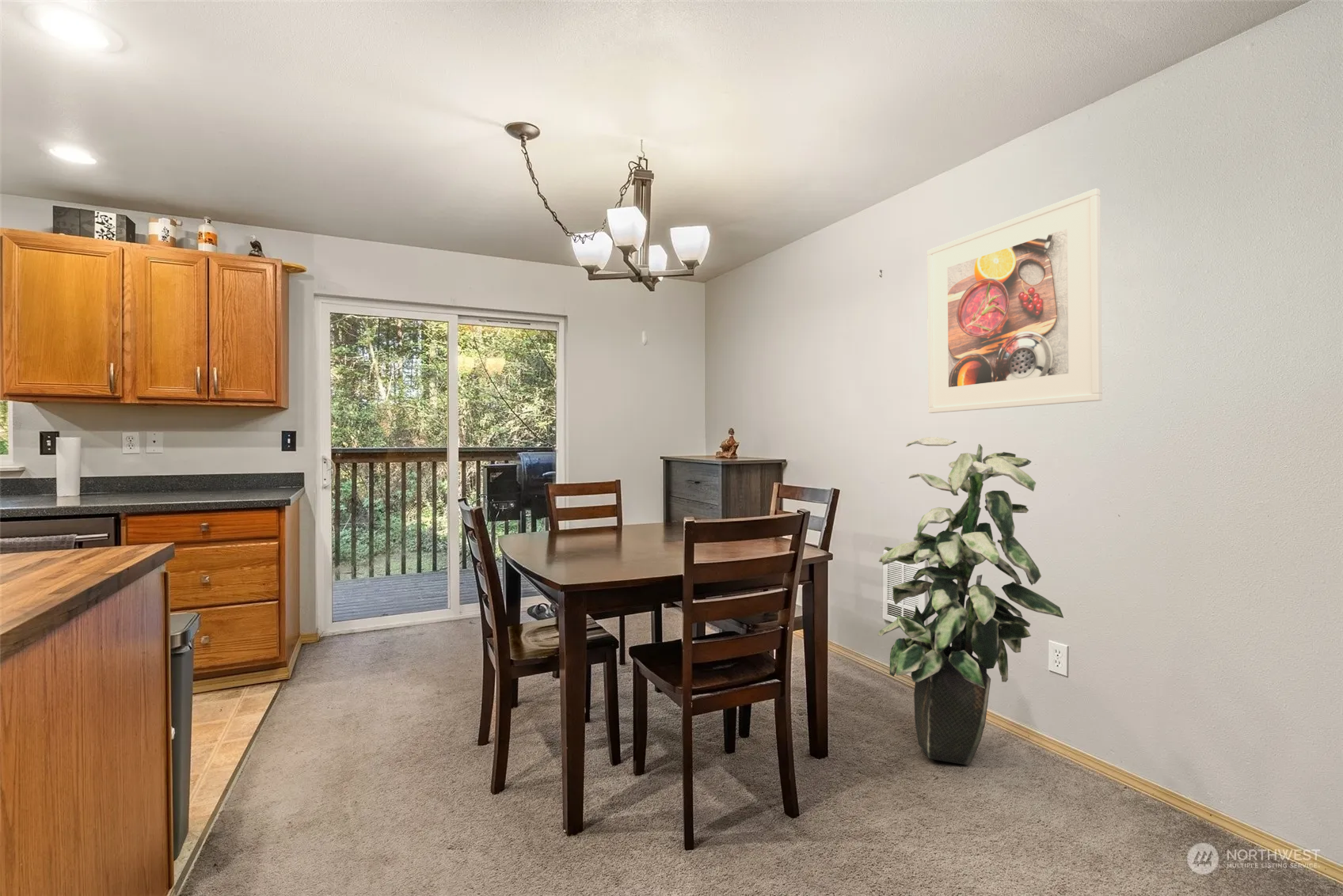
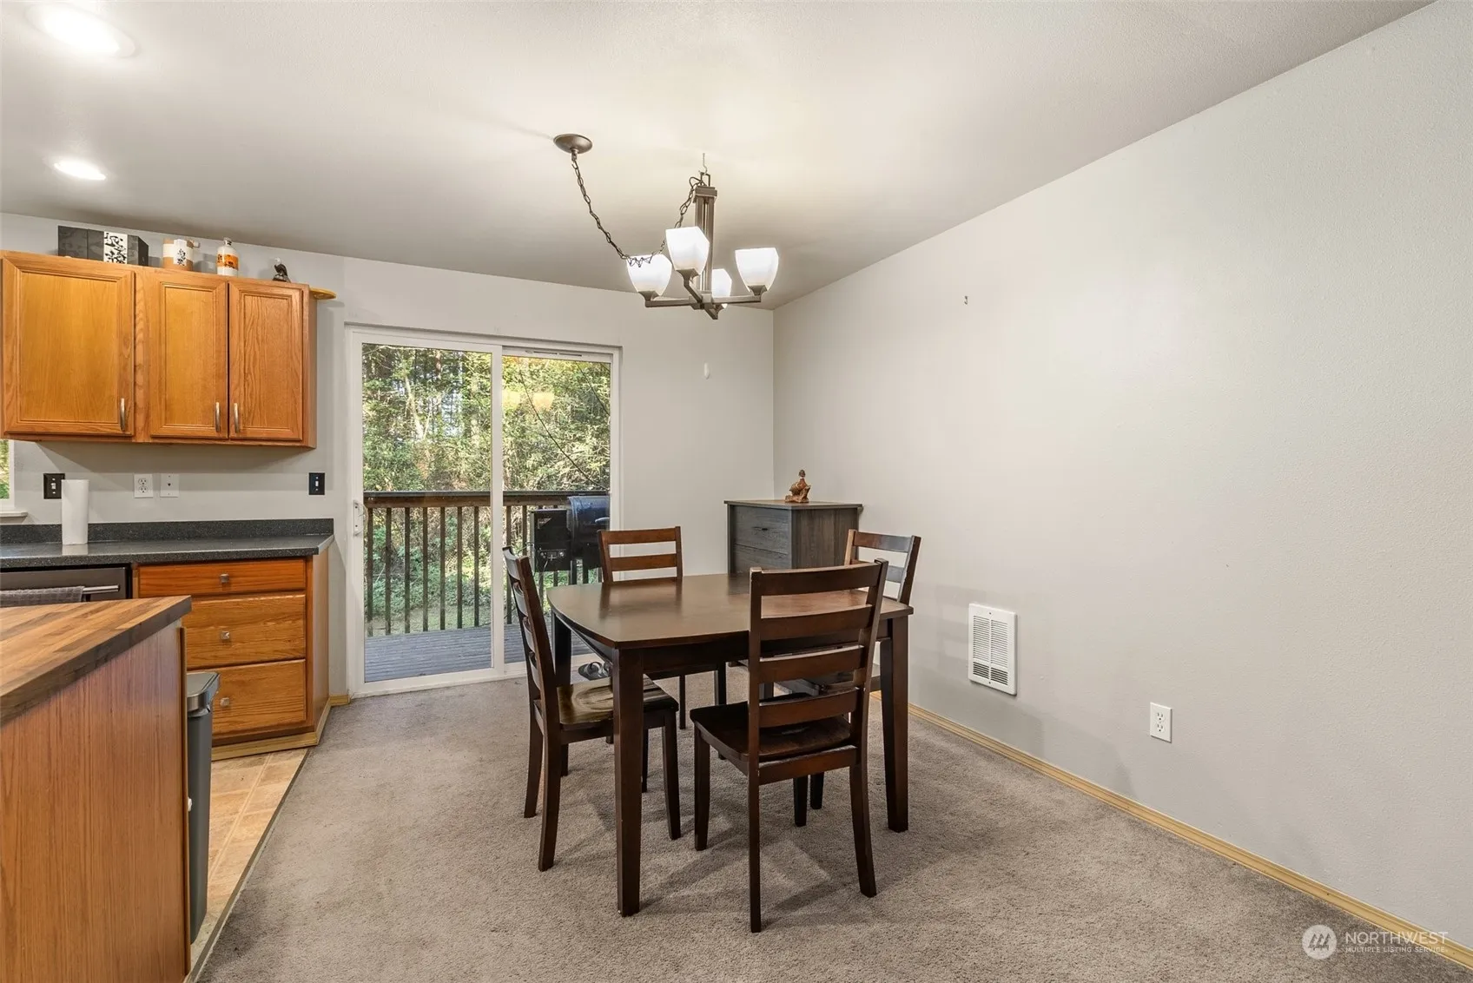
- indoor plant [877,436,1064,766]
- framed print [926,188,1103,414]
